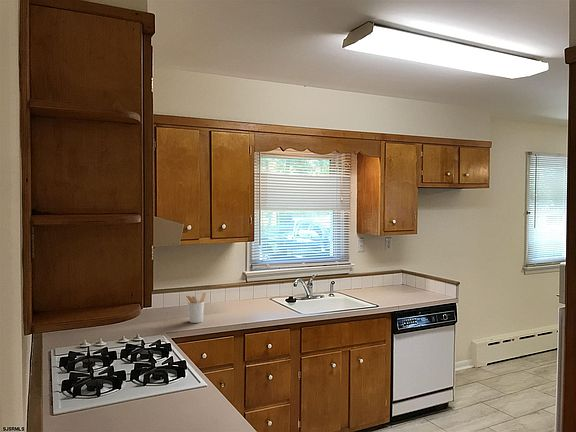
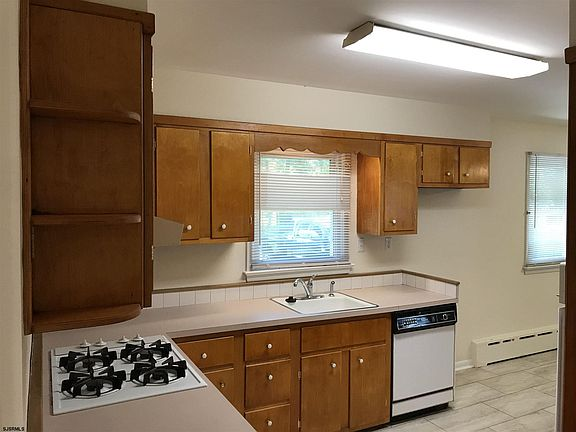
- utensil holder [184,292,207,324]
